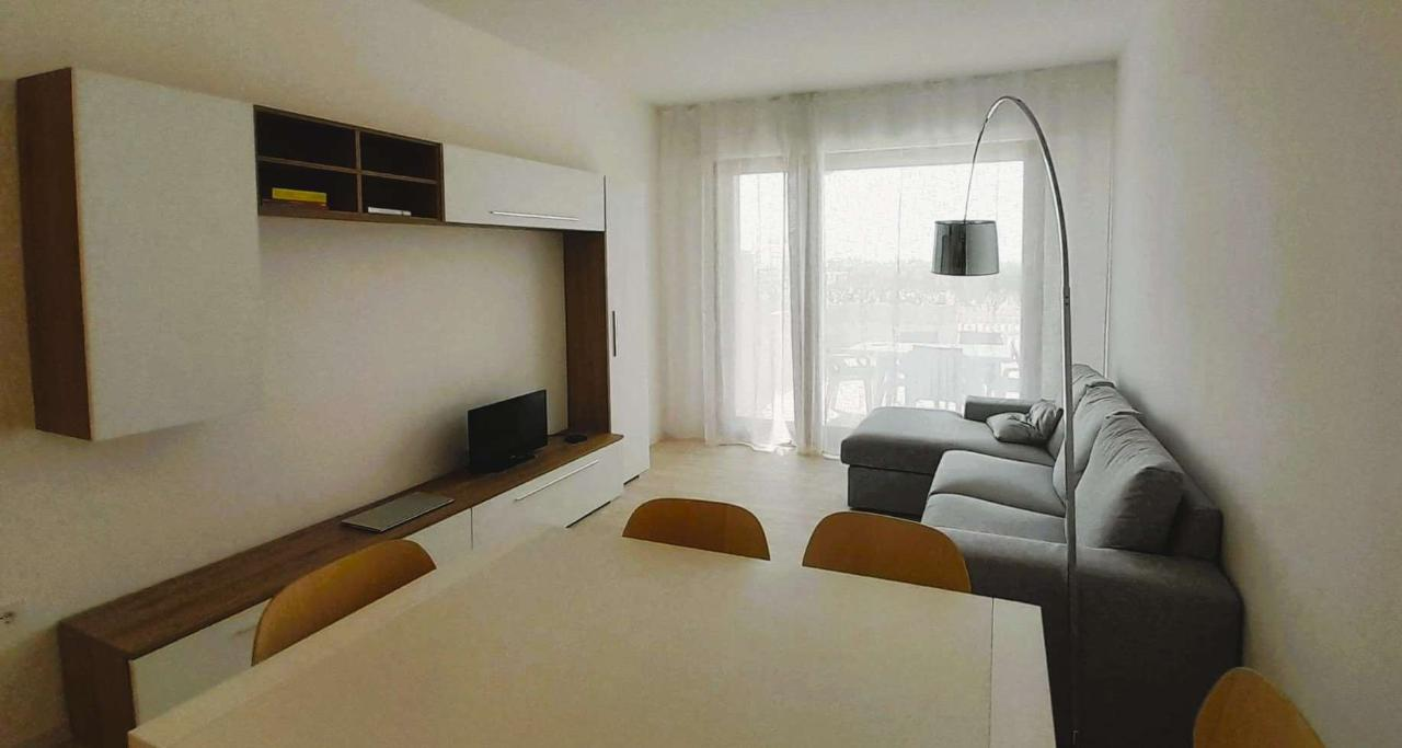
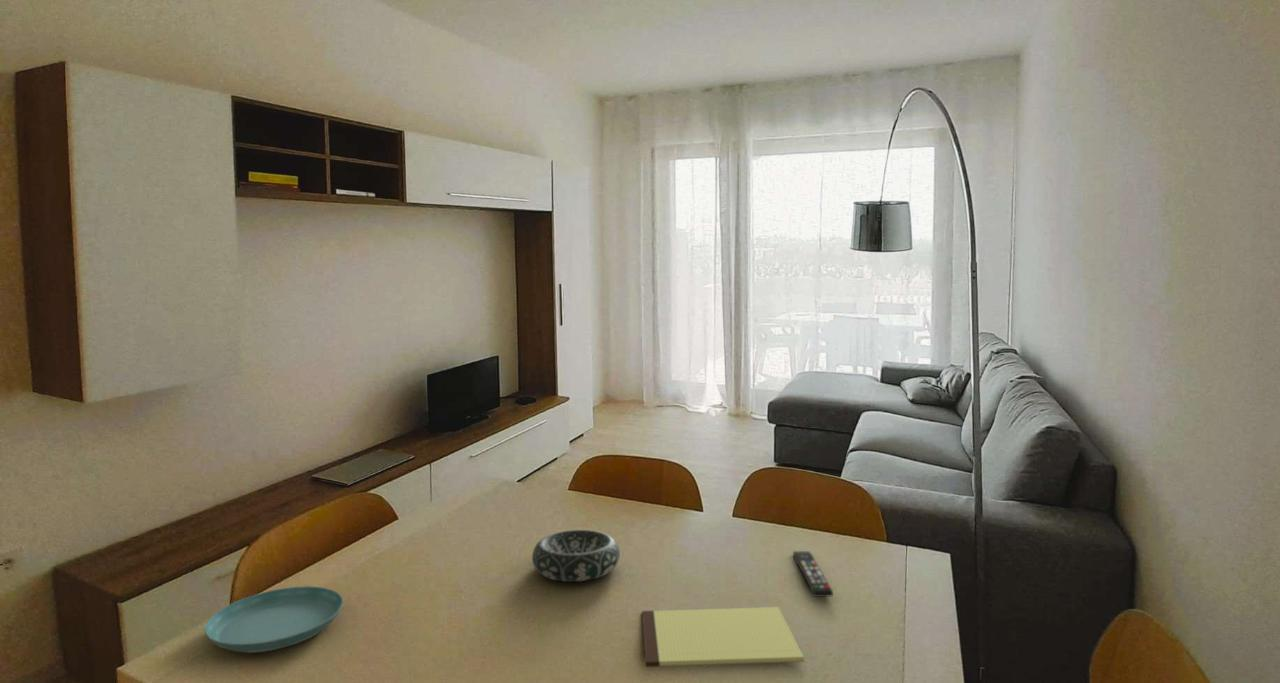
+ remote control [792,550,834,598]
+ decorative bowl [531,529,621,583]
+ saucer [204,585,344,654]
+ notepad [641,606,805,668]
